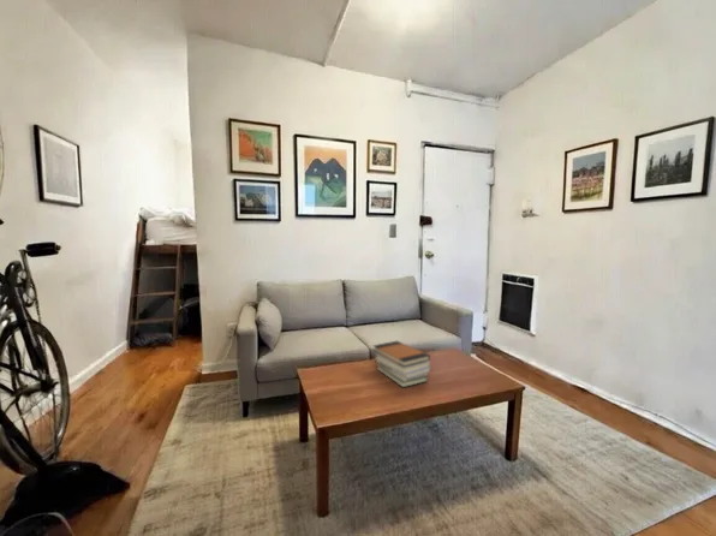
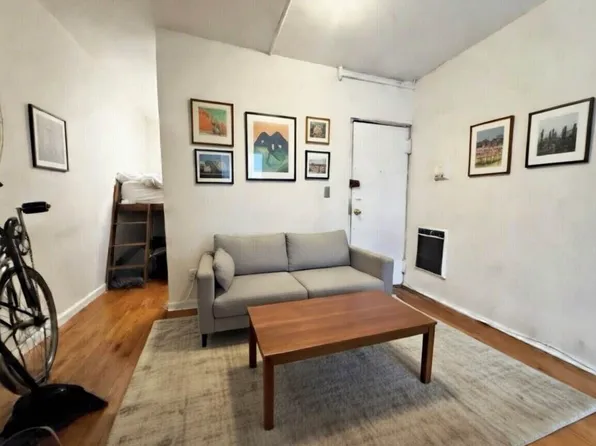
- book stack [371,340,431,388]
